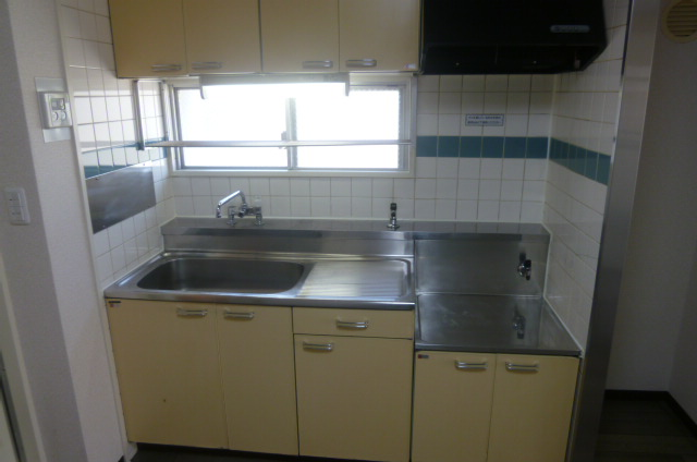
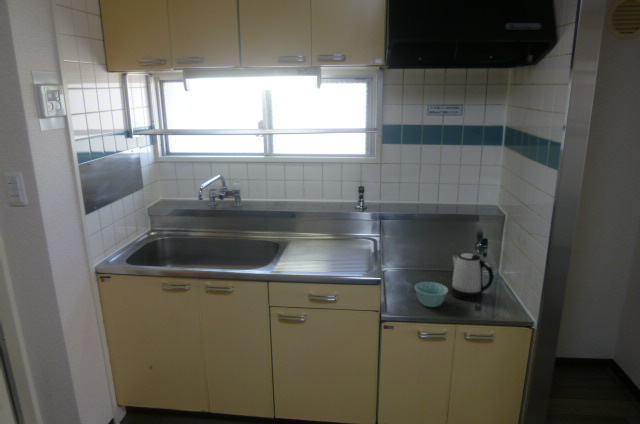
+ bowl [414,281,449,308]
+ kettle [450,252,495,301]
